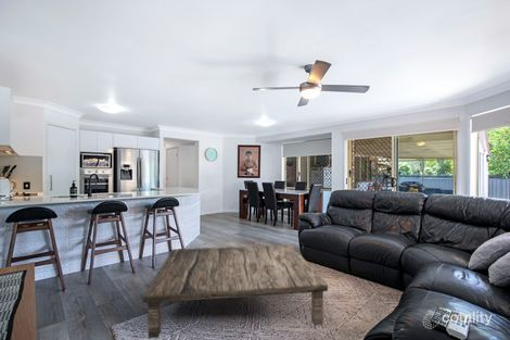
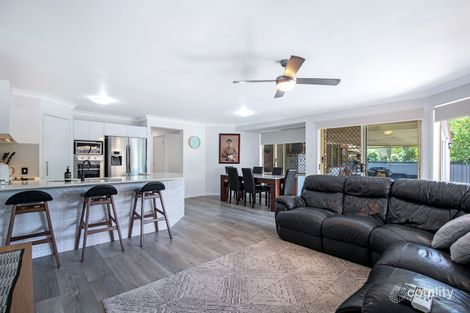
- coffee table [142,243,329,339]
